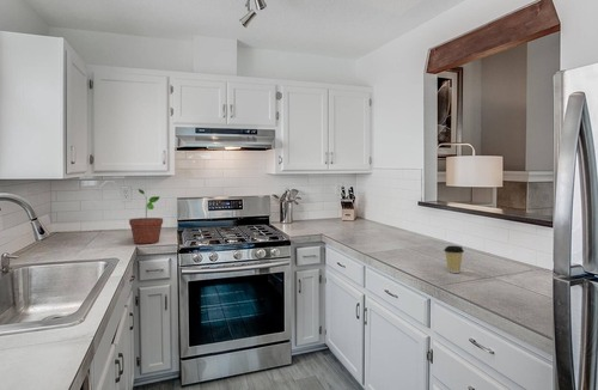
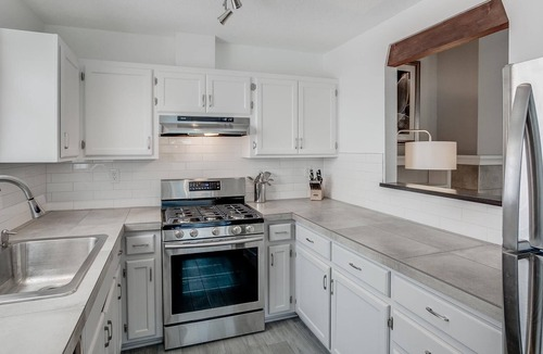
- coffee cup [443,245,465,274]
- potted plant [128,188,164,245]
